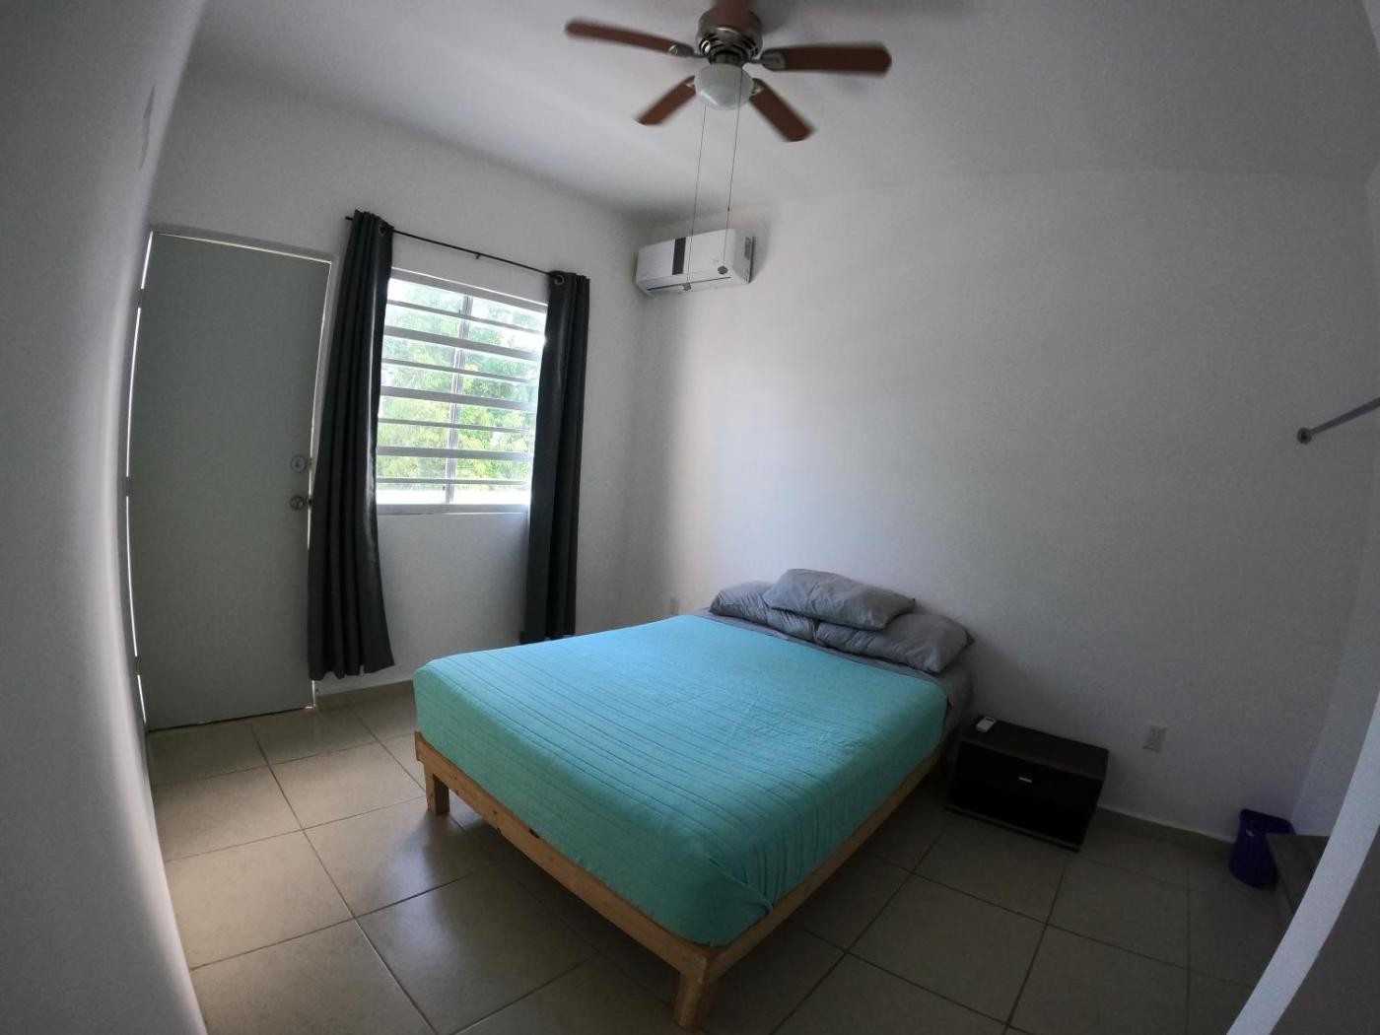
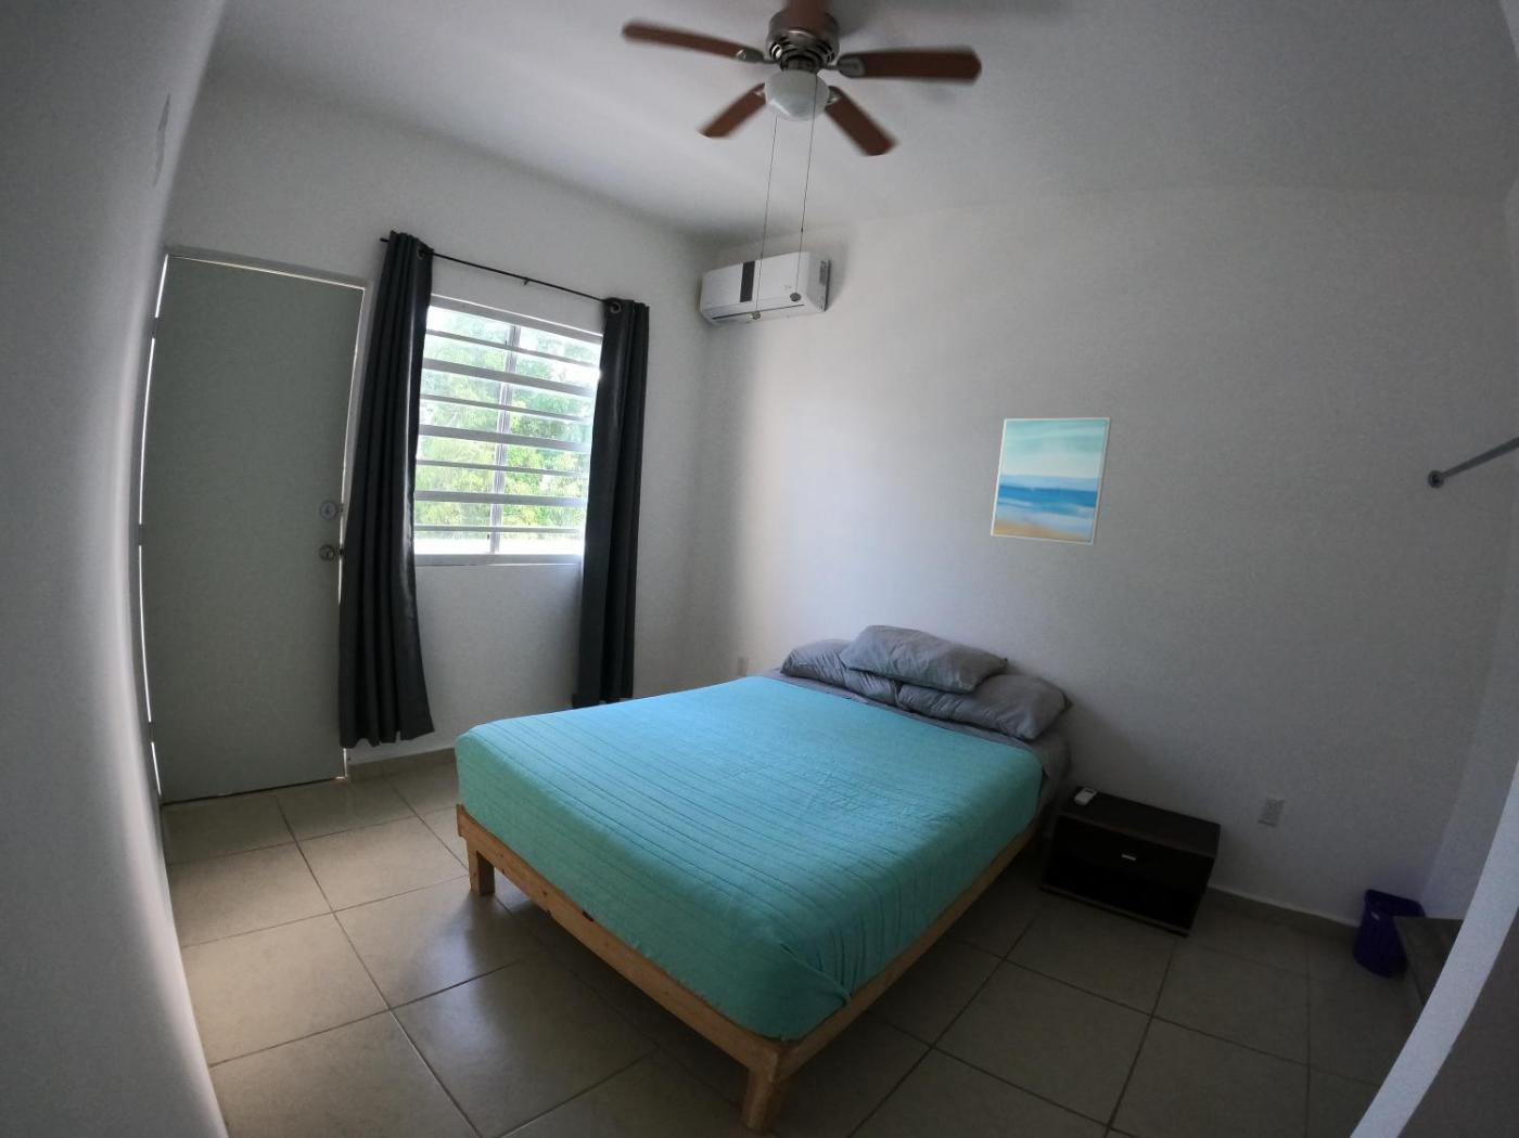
+ wall art [989,416,1114,546]
